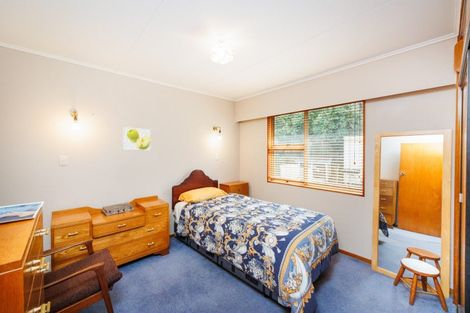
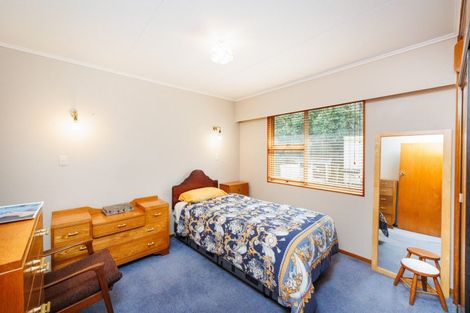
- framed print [122,126,151,151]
